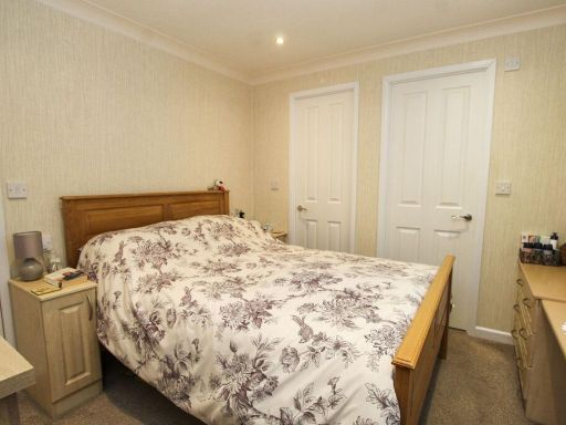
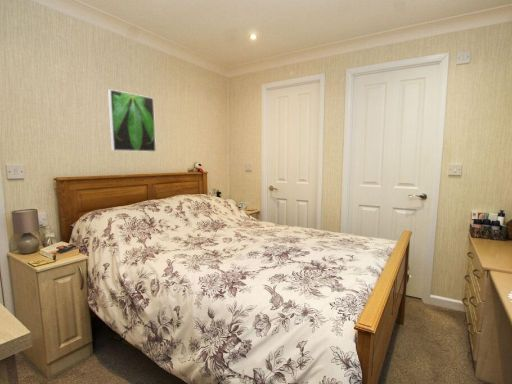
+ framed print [107,88,157,153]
